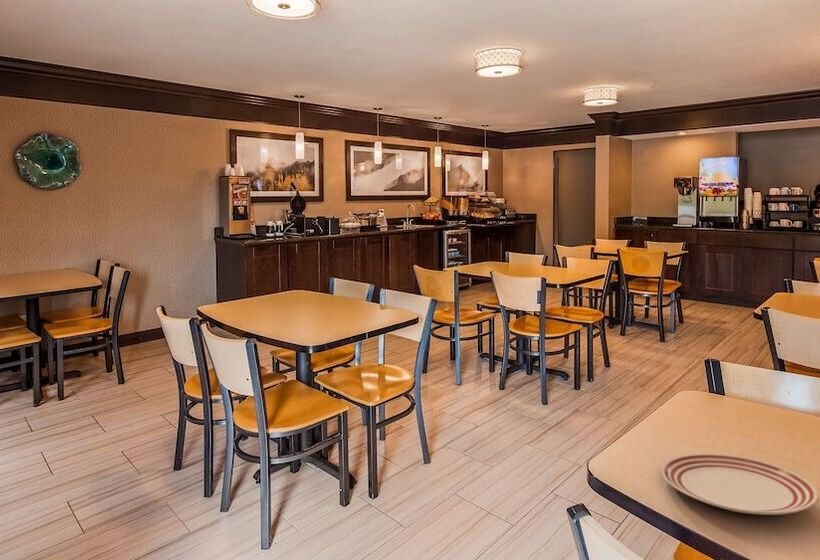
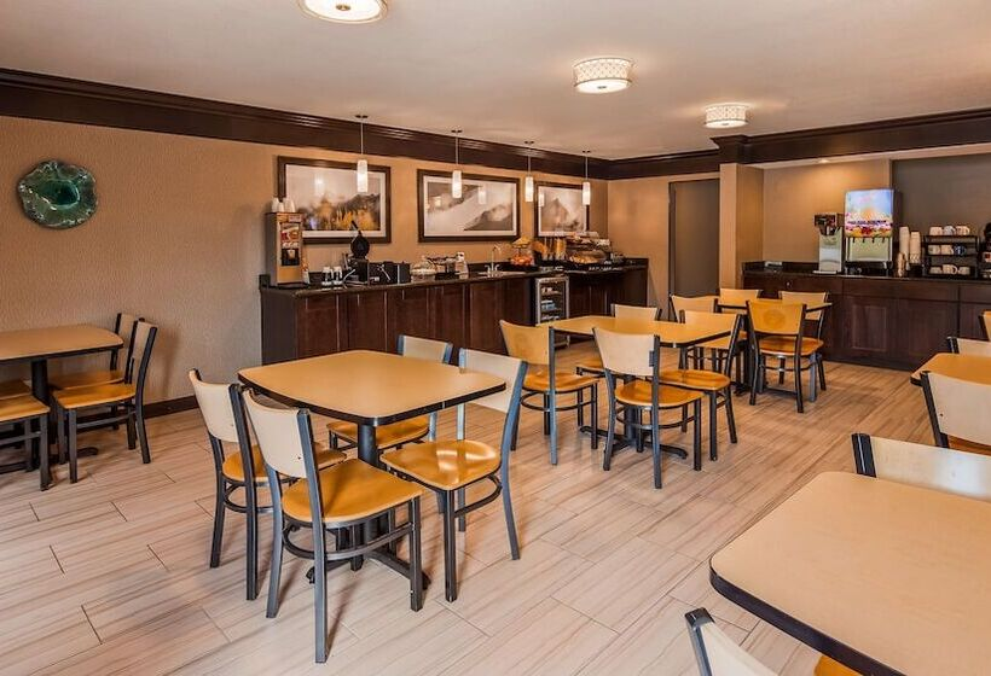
- dinner plate [660,453,819,516]
